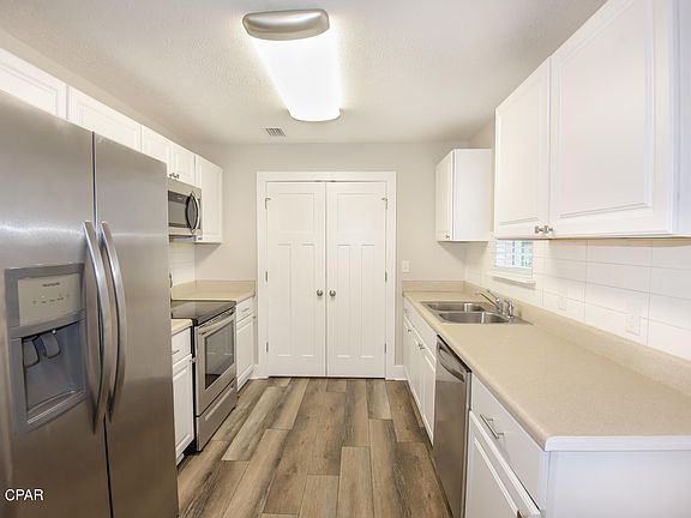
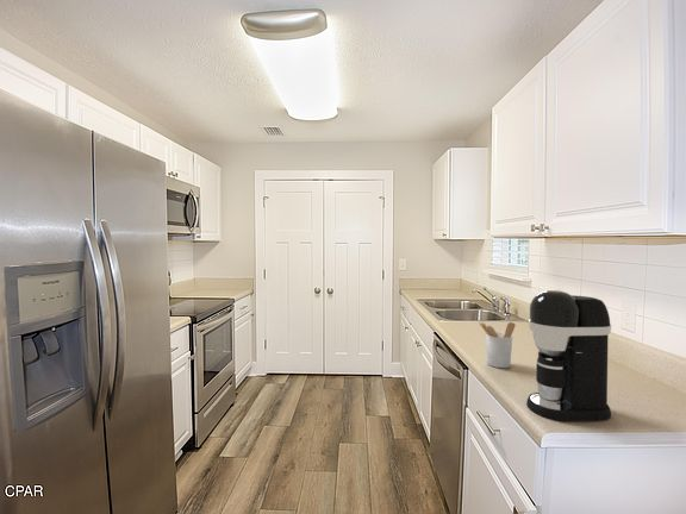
+ coffee maker [525,289,612,422]
+ utensil holder [478,321,517,369]
